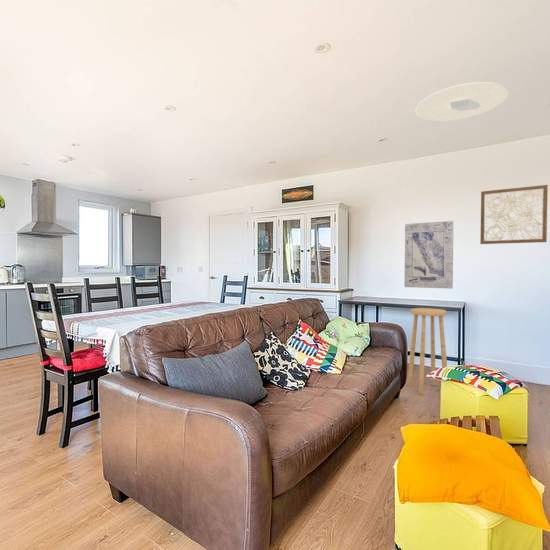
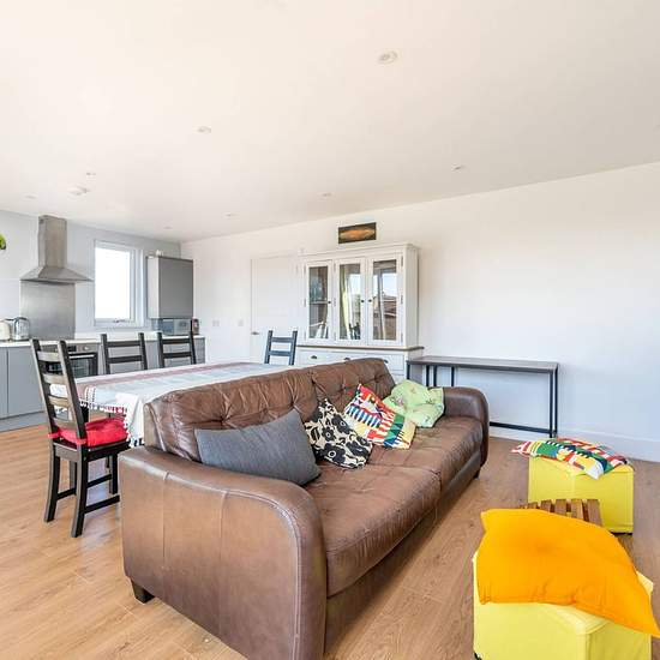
- wall art [479,184,549,245]
- stool [407,307,448,396]
- ceiling light [415,81,509,122]
- wall art [403,220,454,290]
